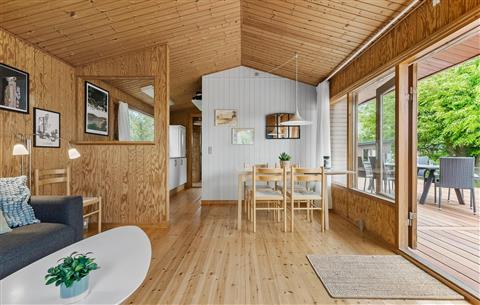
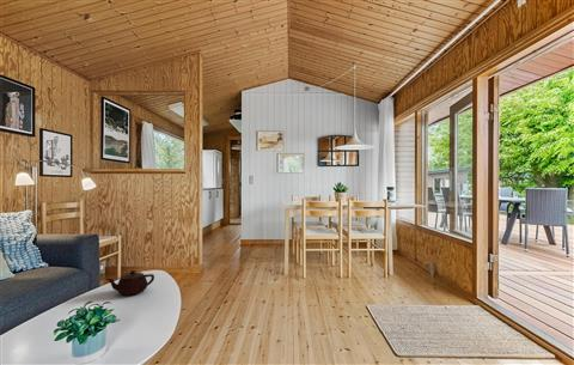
+ teapot [105,269,155,297]
